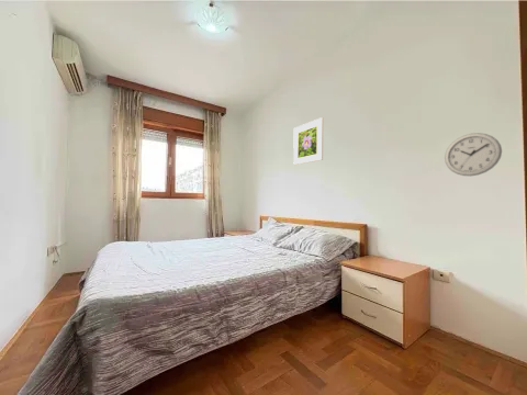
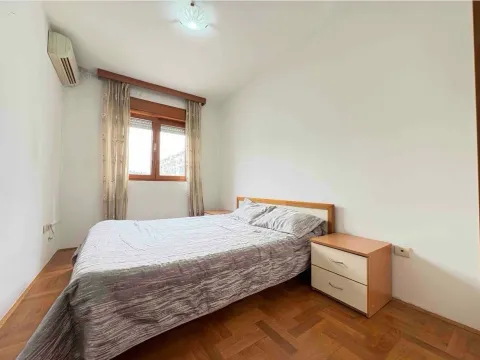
- wall clock [444,132,503,177]
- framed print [292,116,324,166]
